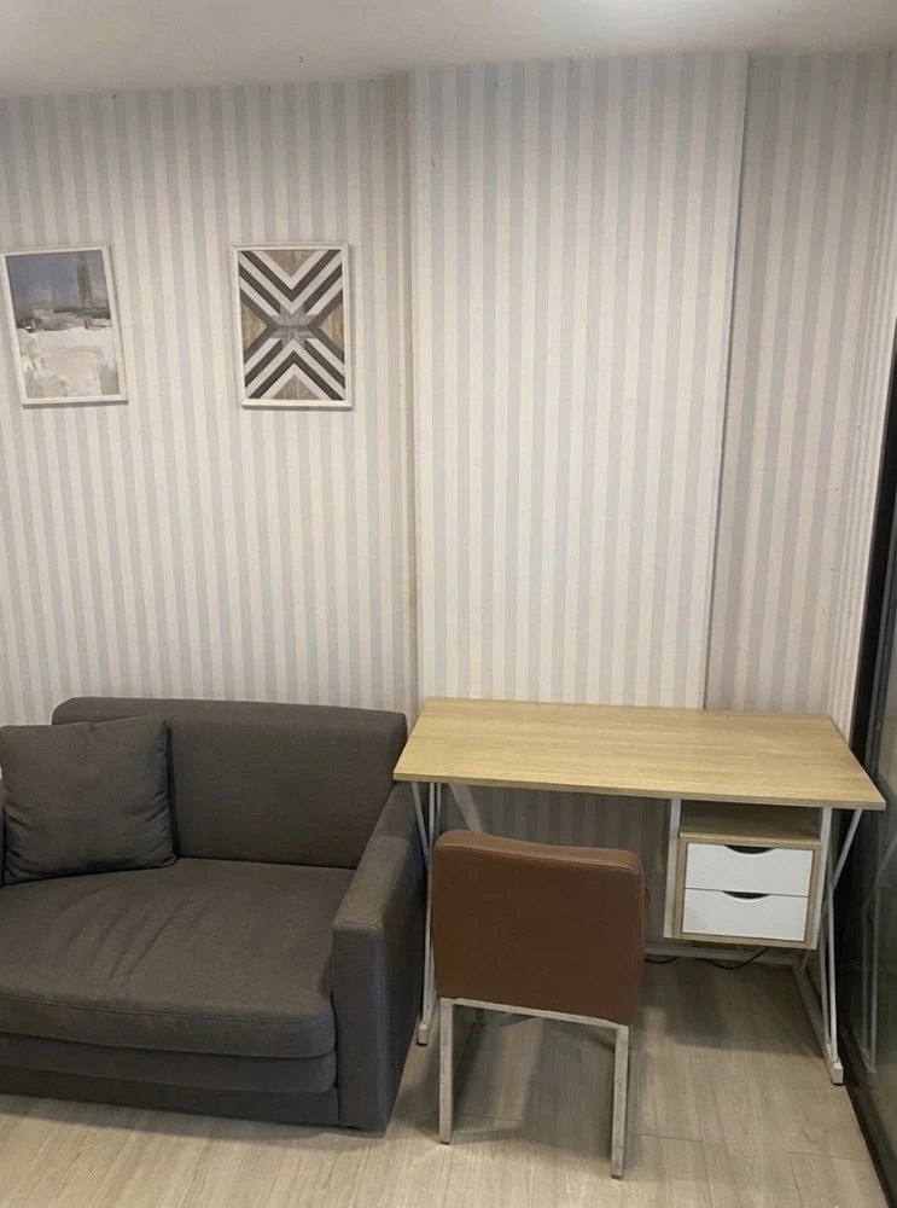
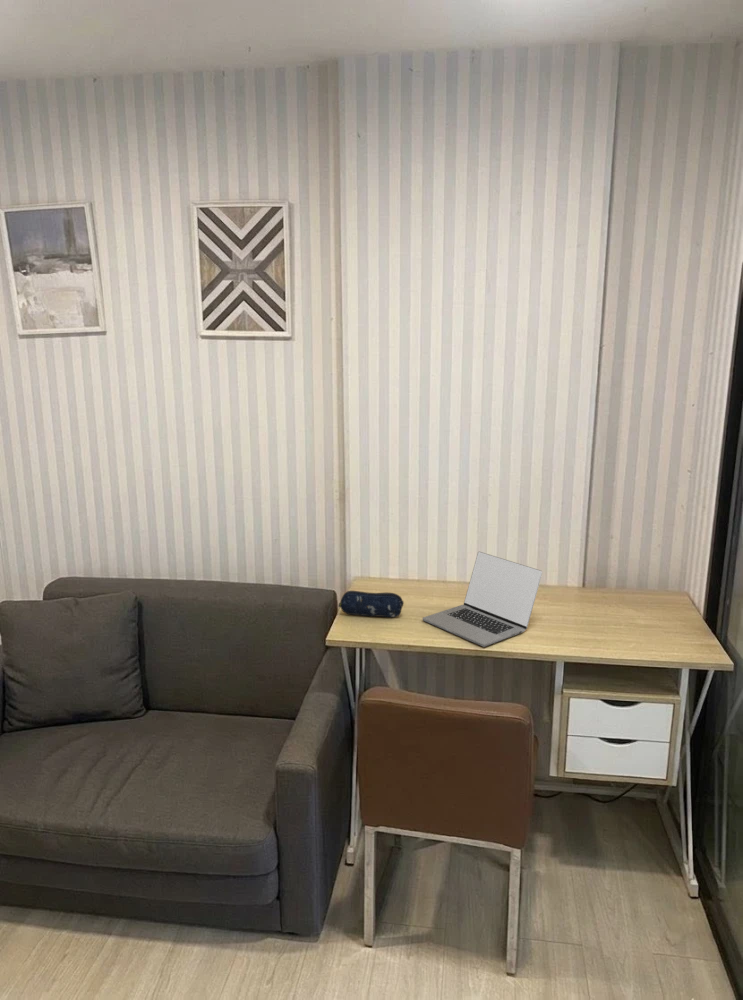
+ pencil case [338,590,405,618]
+ laptop [422,551,543,648]
